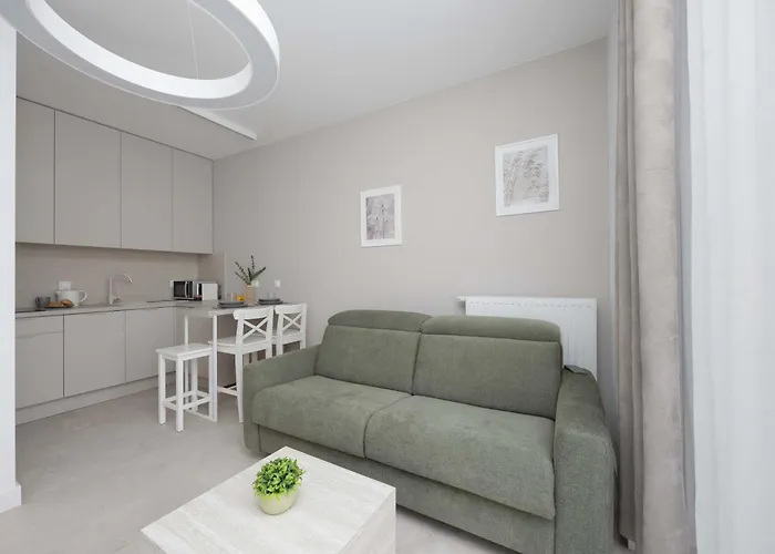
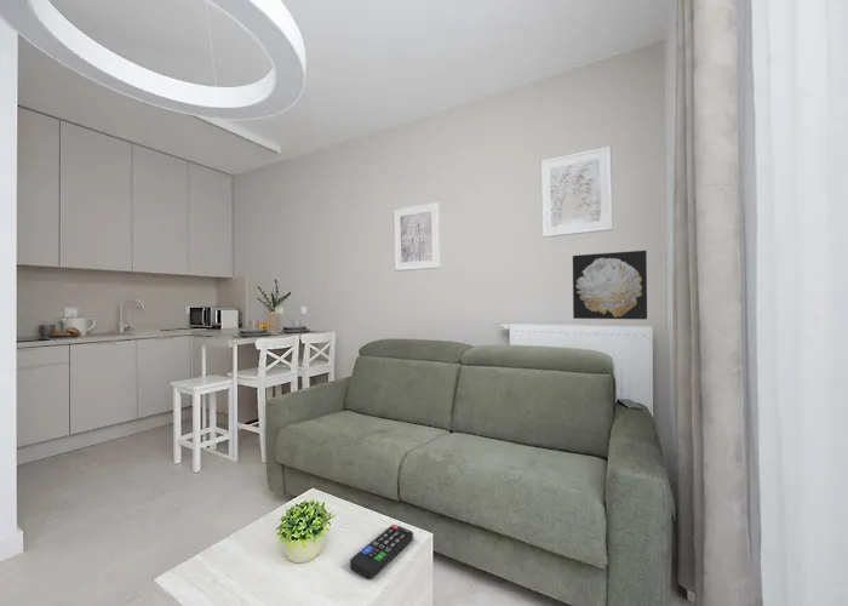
+ wall art [572,250,648,320]
+ remote control [349,524,414,579]
